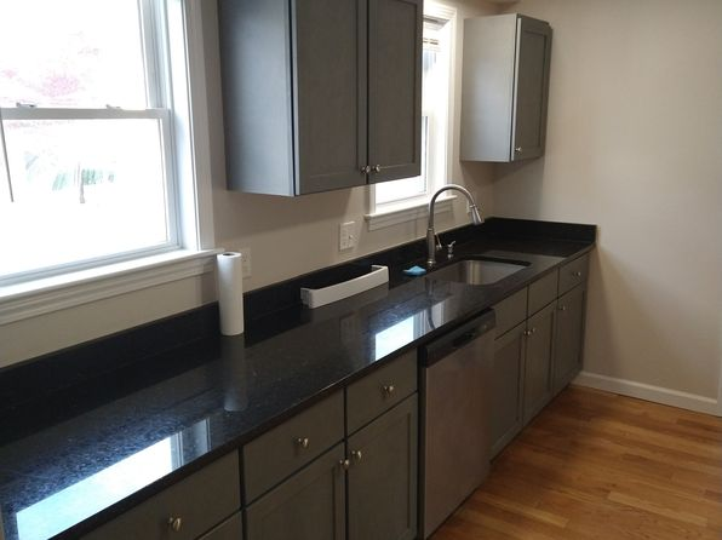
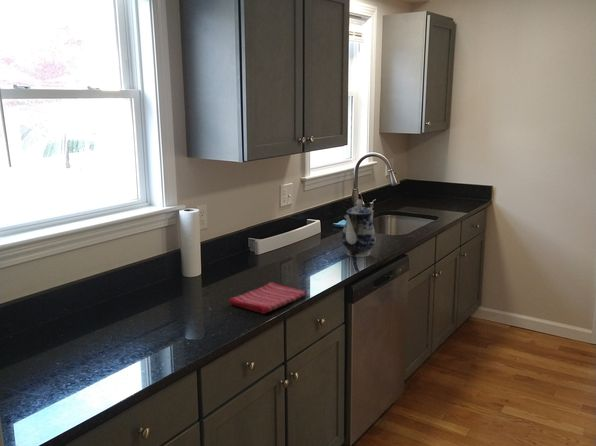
+ dish towel [228,281,308,315]
+ teapot [341,198,377,258]
